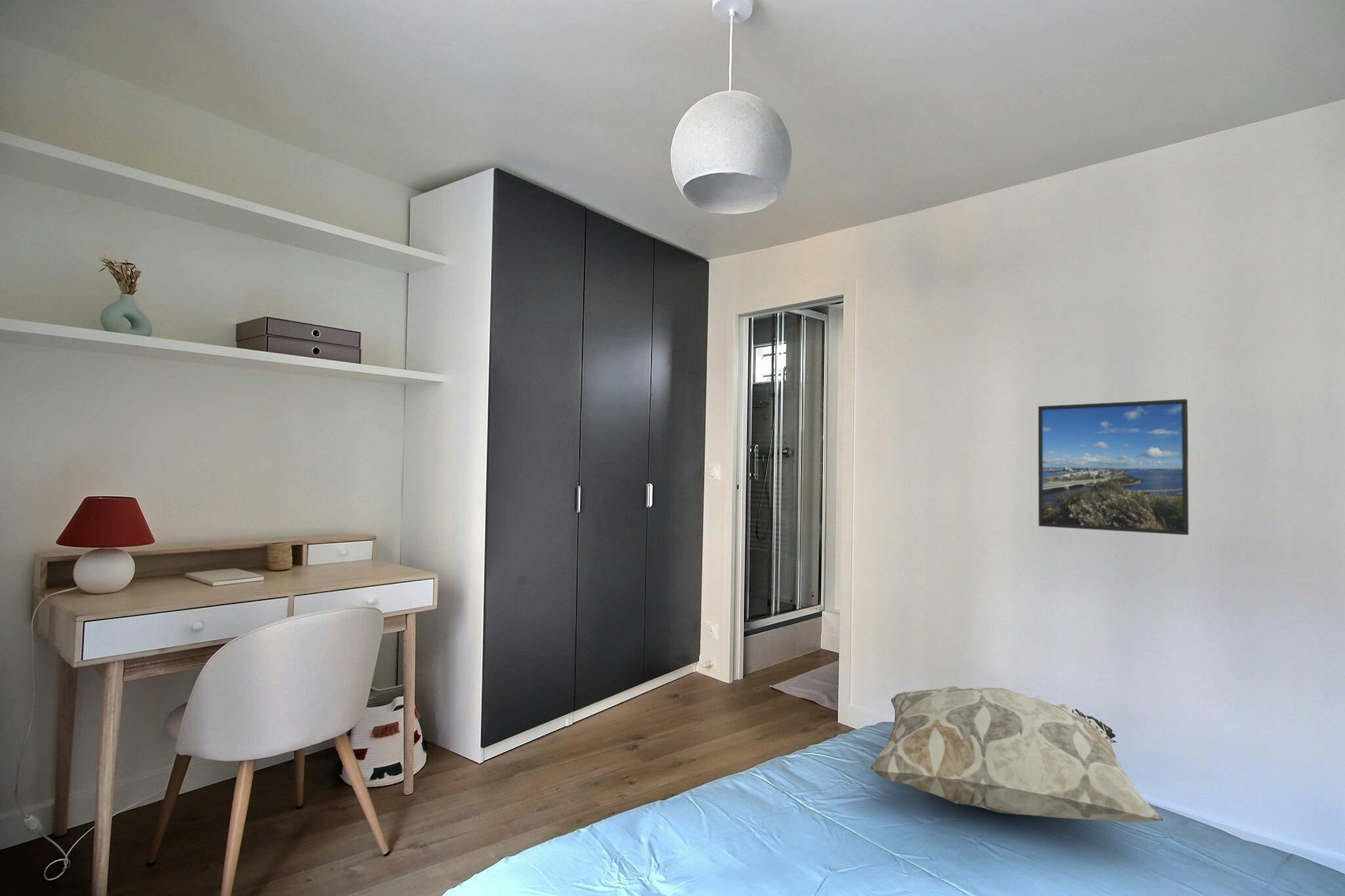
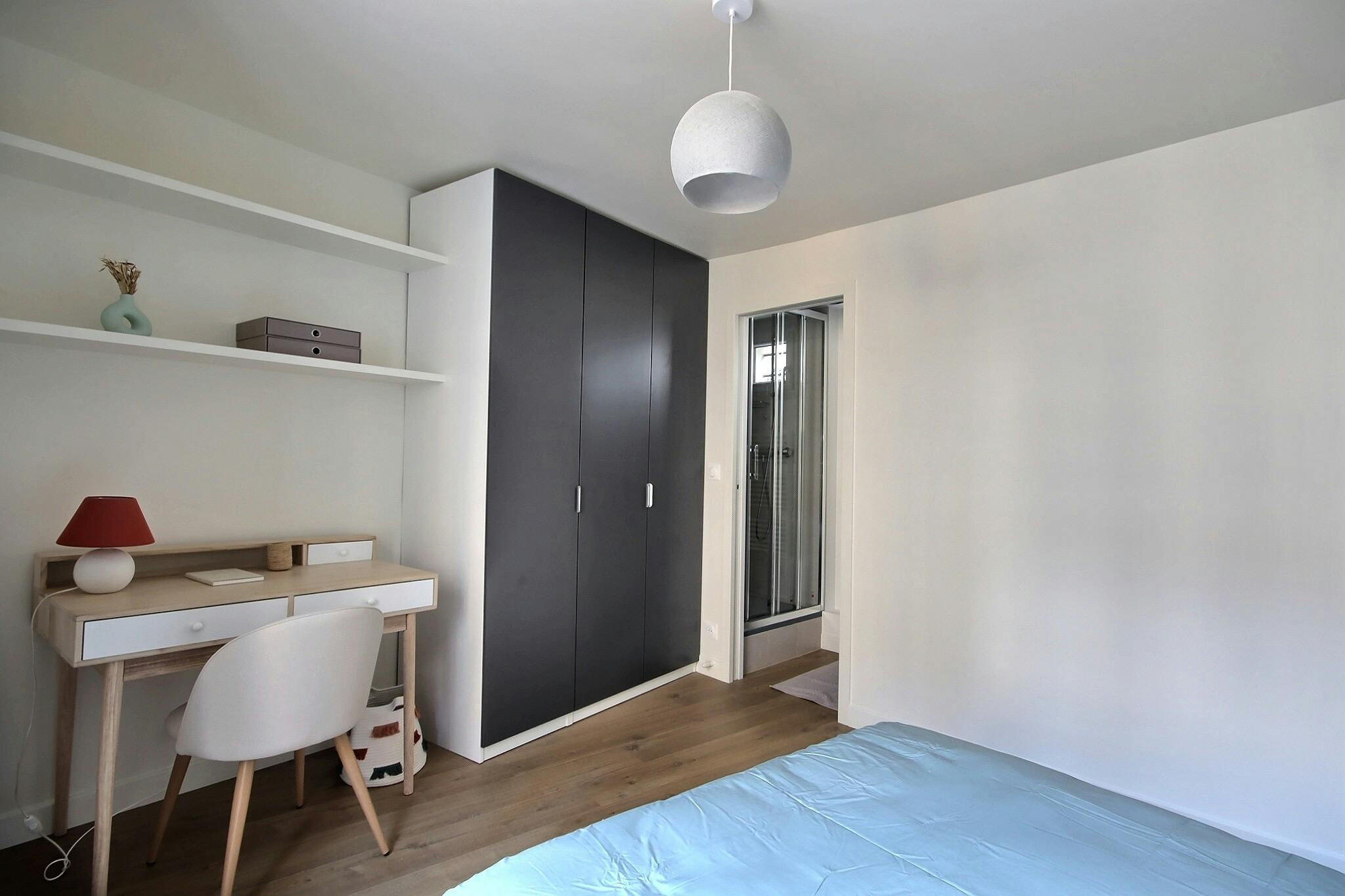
- decorative pillow [870,685,1164,824]
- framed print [1038,398,1189,536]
